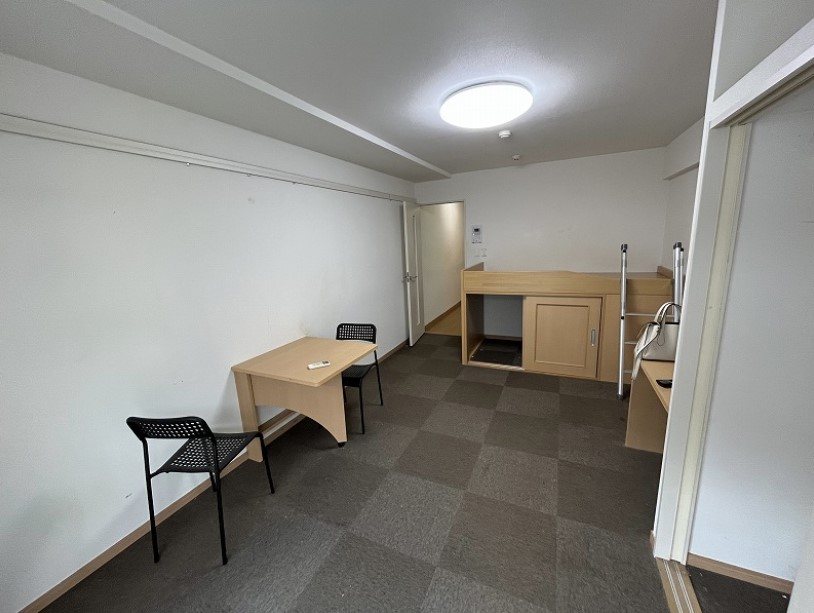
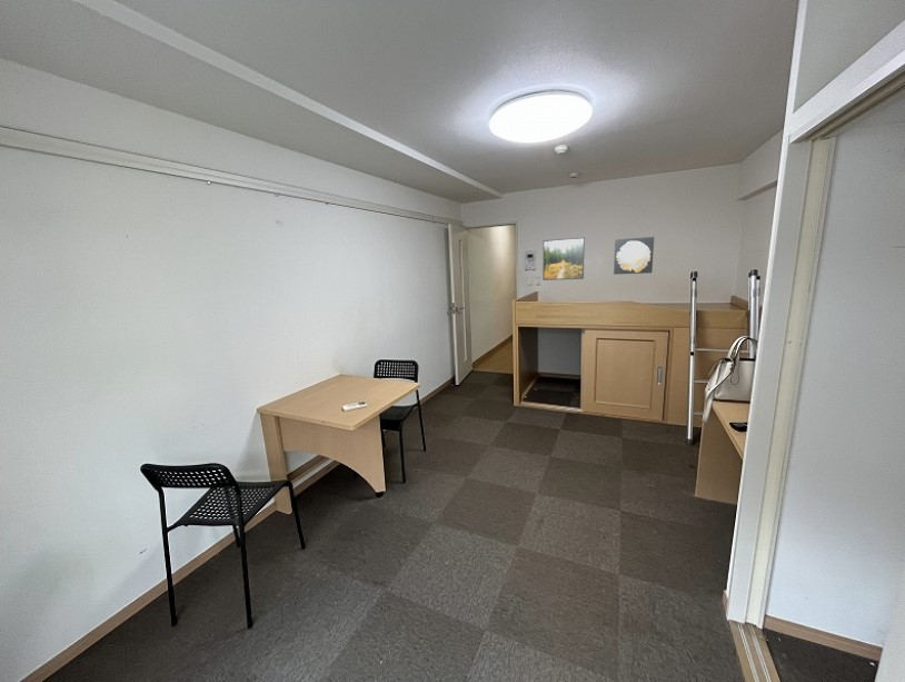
+ wall art [613,236,655,275]
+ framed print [541,236,586,281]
